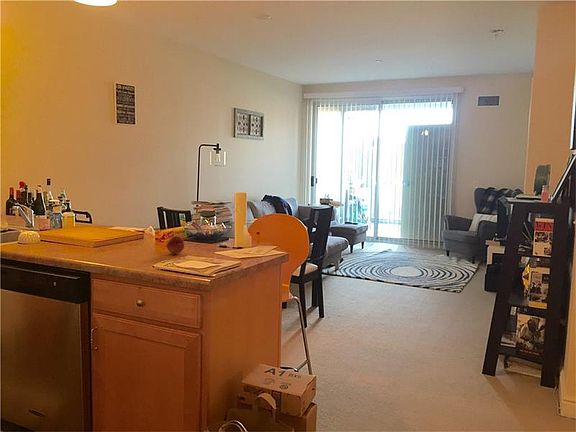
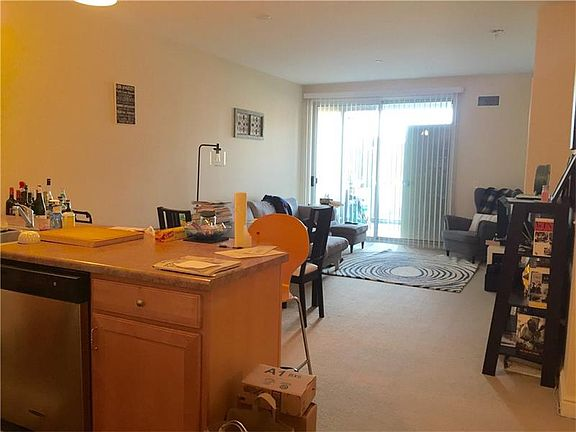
- fruit [166,235,185,255]
